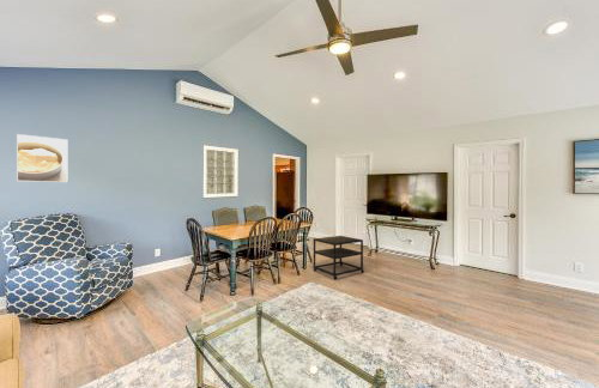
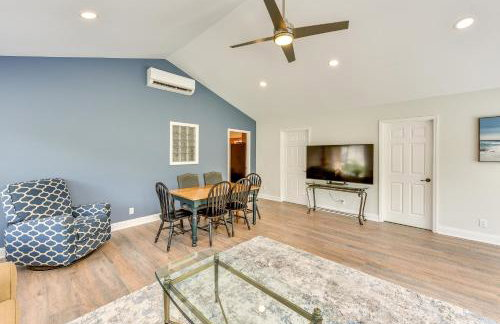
- side table [313,235,365,280]
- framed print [16,133,68,183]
